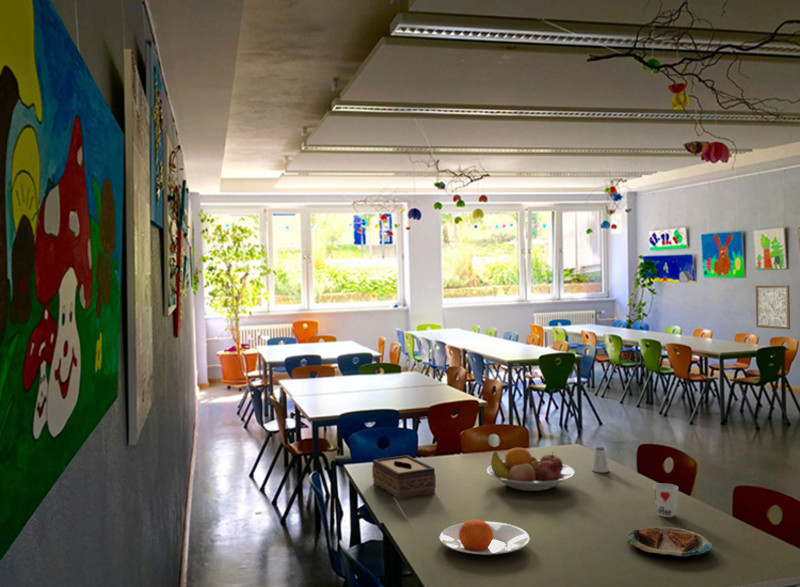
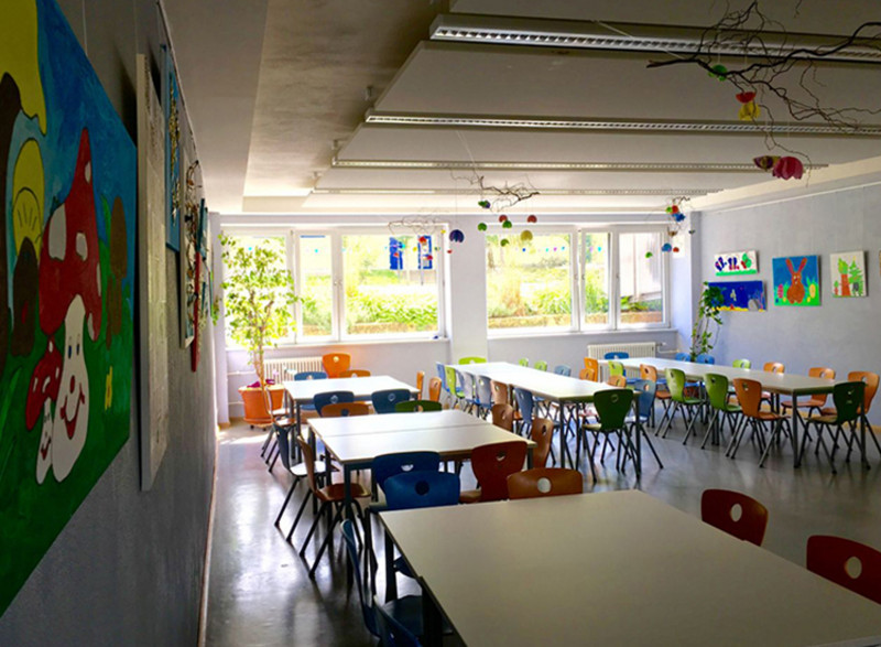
- cup [653,483,679,518]
- plate [626,526,713,557]
- plate [439,518,531,556]
- fruit bowl [486,447,575,492]
- tissue box [371,454,437,500]
- saltshaker [591,446,610,473]
- wall art [755,284,791,330]
